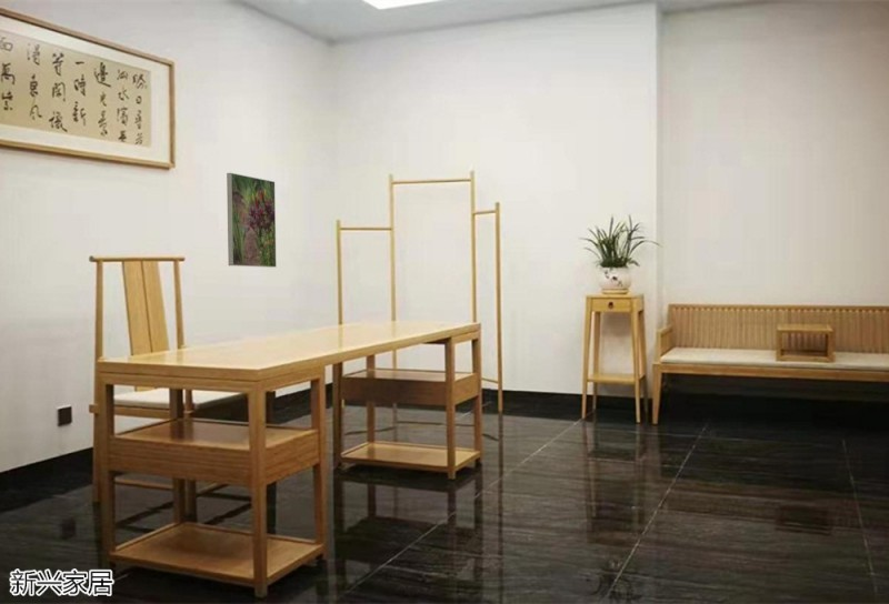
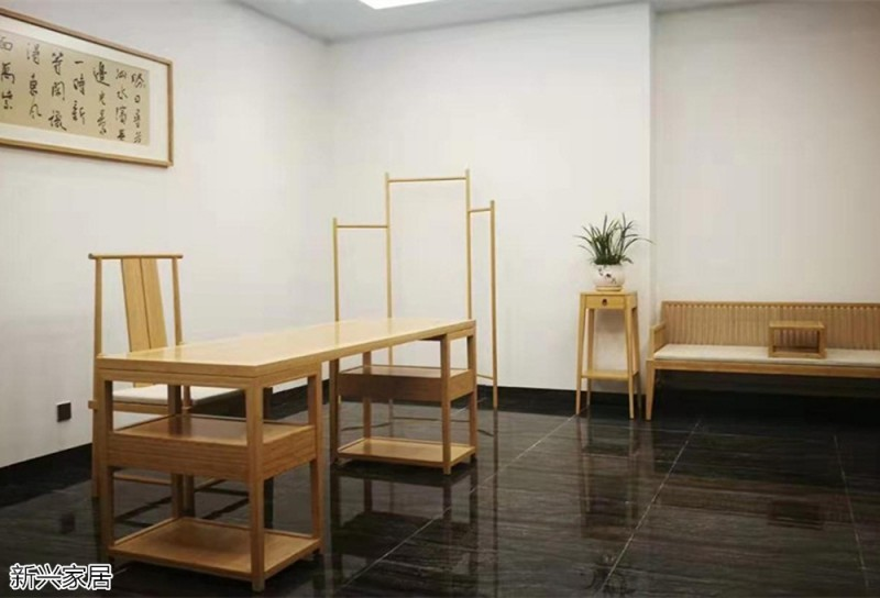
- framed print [226,172,278,269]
